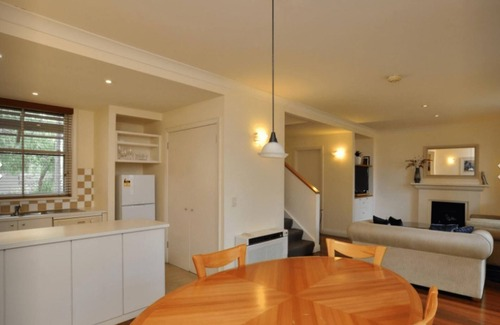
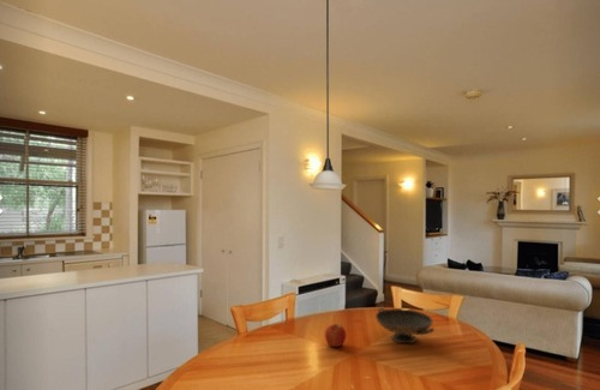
+ fruit [324,323,347,348]
+ decorative bowl [374,306,436,344]
